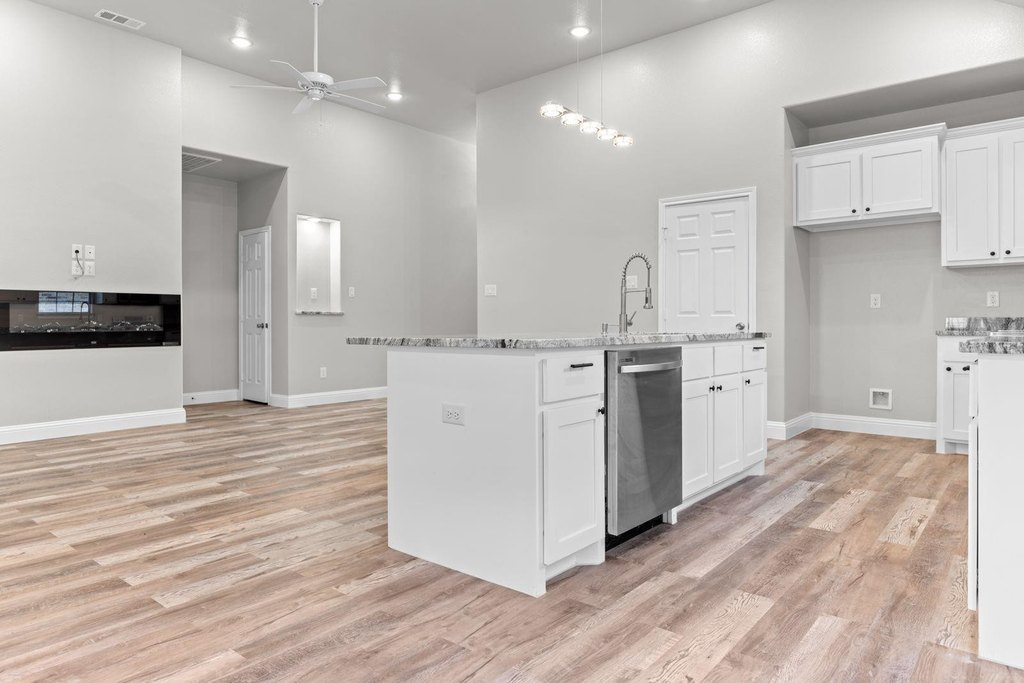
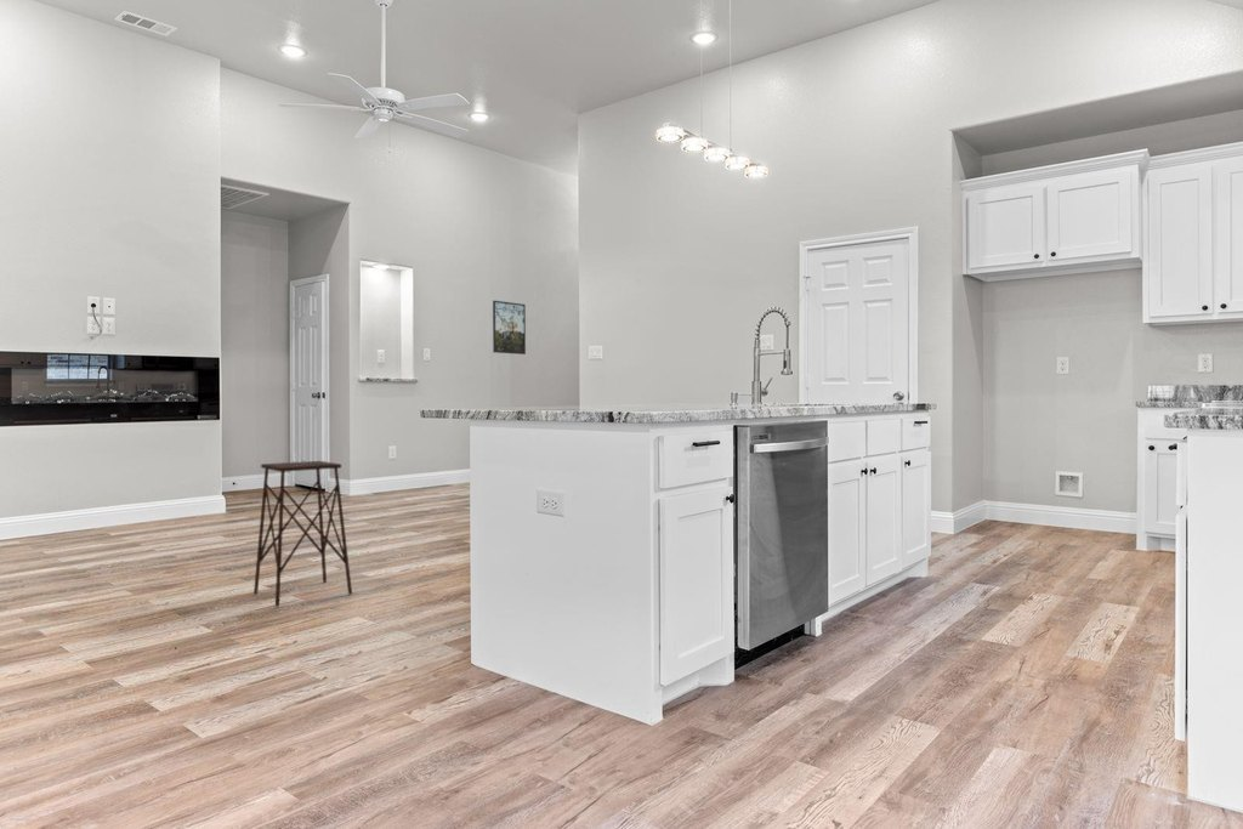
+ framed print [492,300,527,356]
+ side table [252,460,353,608]
